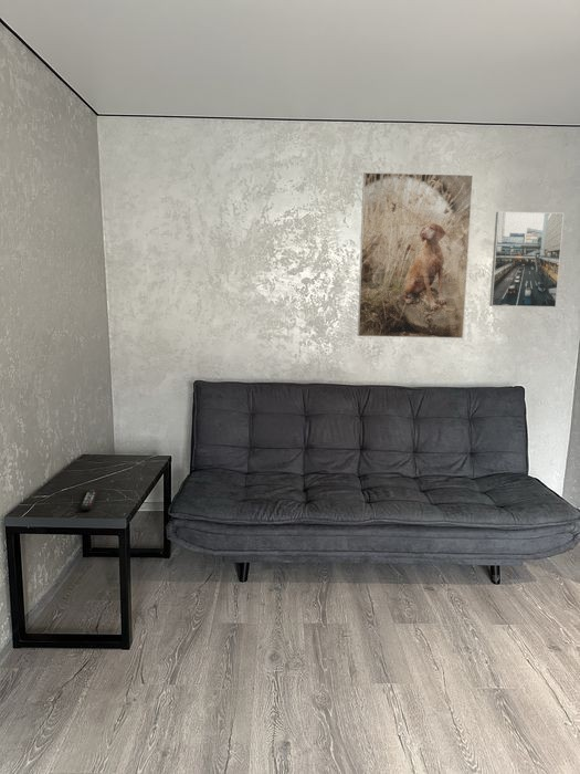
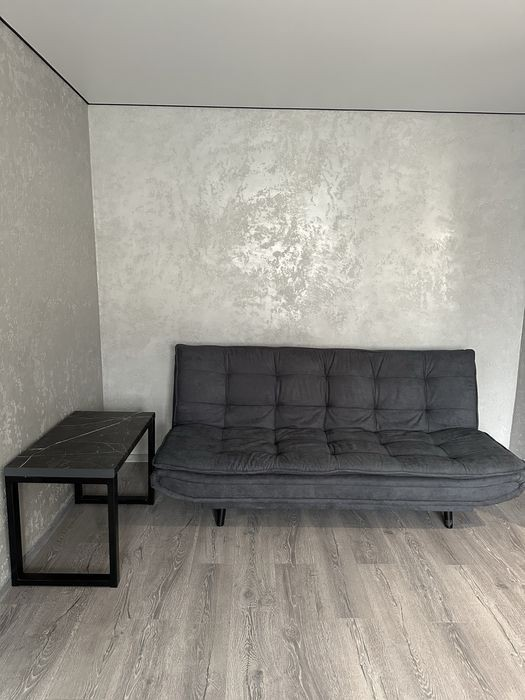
- remote control [80,487,99,511]
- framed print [488,210,566,308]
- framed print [357,171,474,339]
